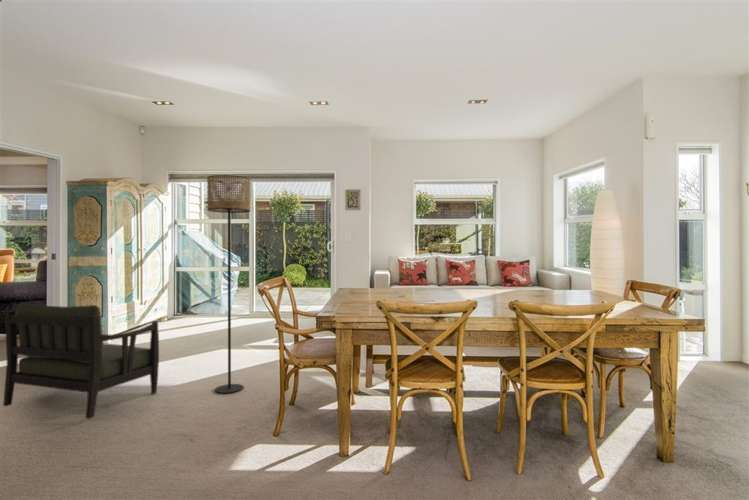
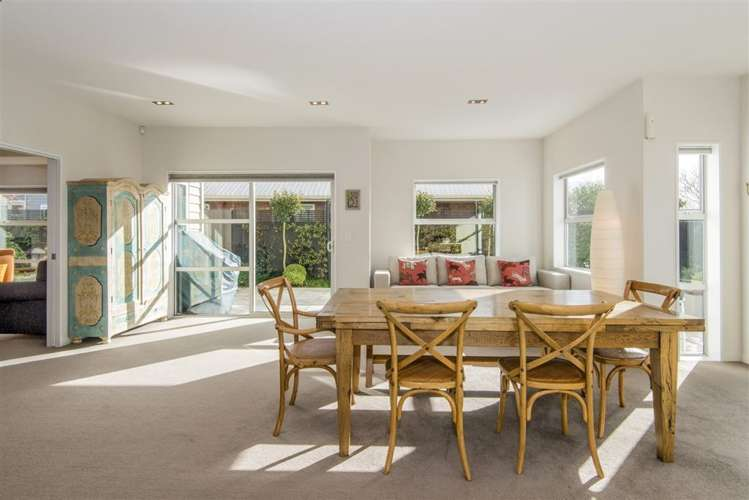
- floor lamp [206,174,251,394]
- armchair [2,301,160,420]
